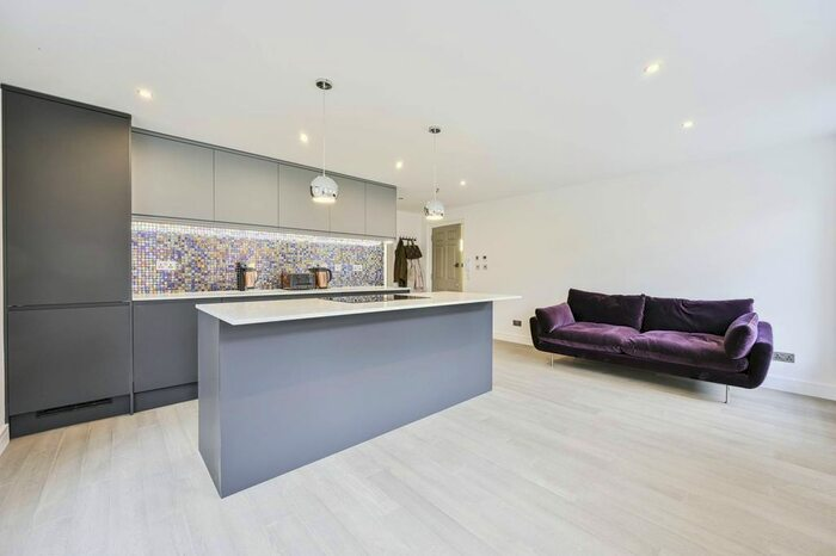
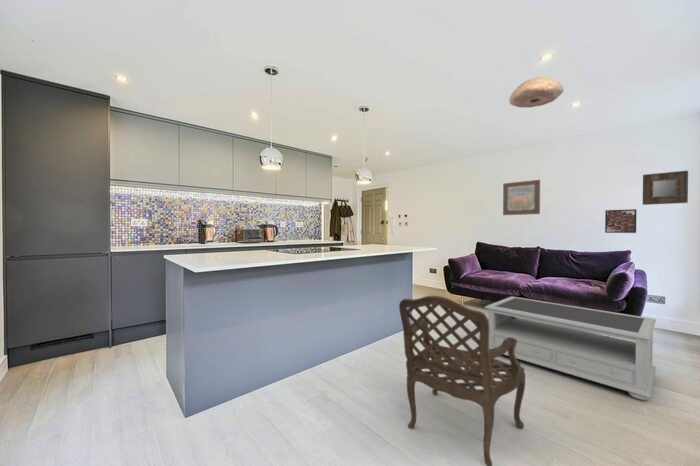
+ coffee table [484,295,657,401]
+ ceiling light [508,76,565,109]
+ home mirror [642,169,689,206]
+ wall art [502,179,541,216]
+ armchair [398,295,526,466]
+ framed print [604,208,637,234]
